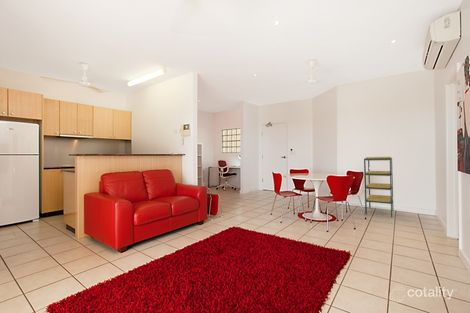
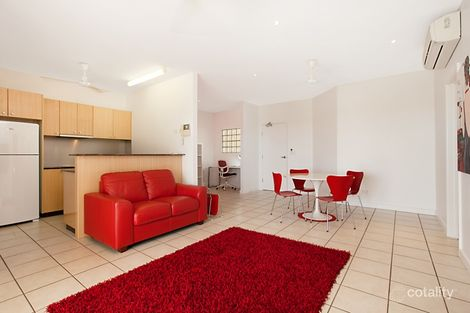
- shelving unit [363,156,394,218]
